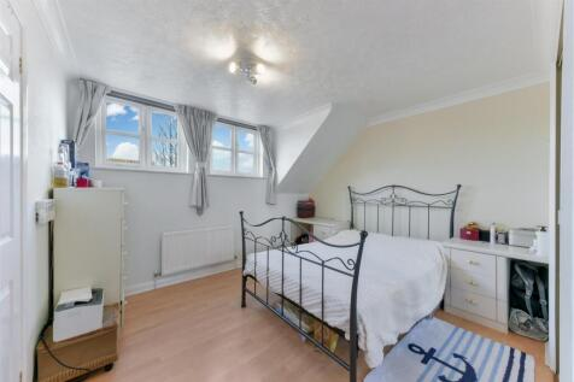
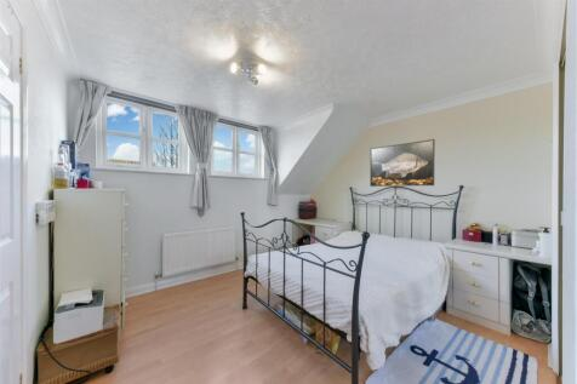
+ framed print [369,138,436,188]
